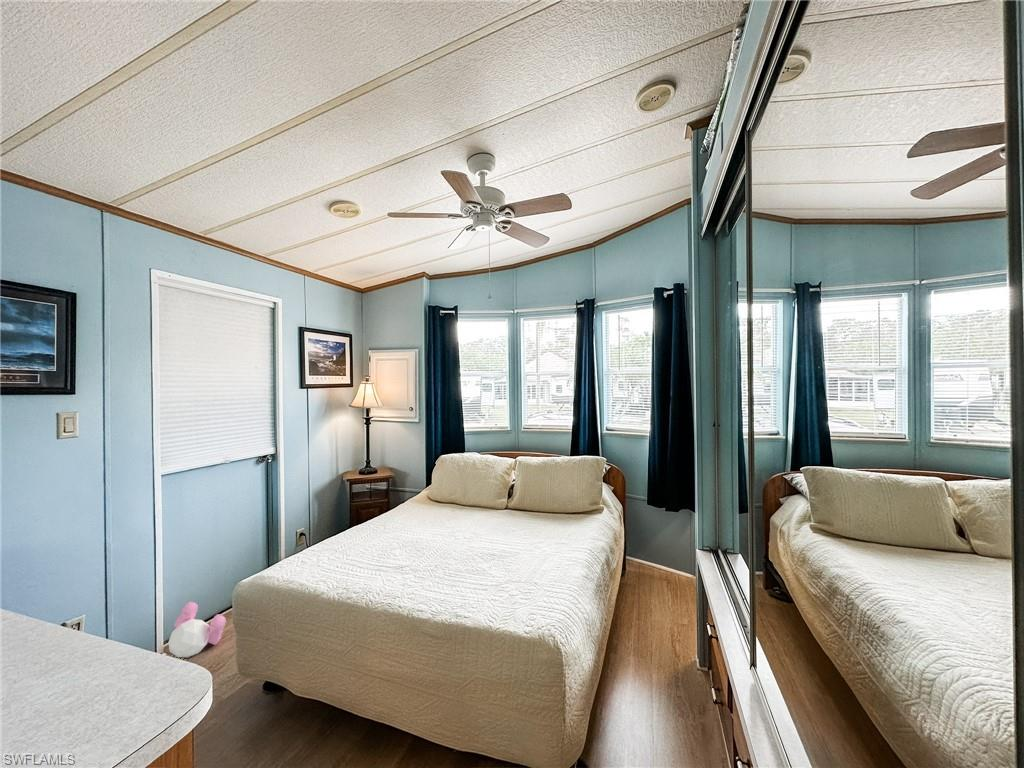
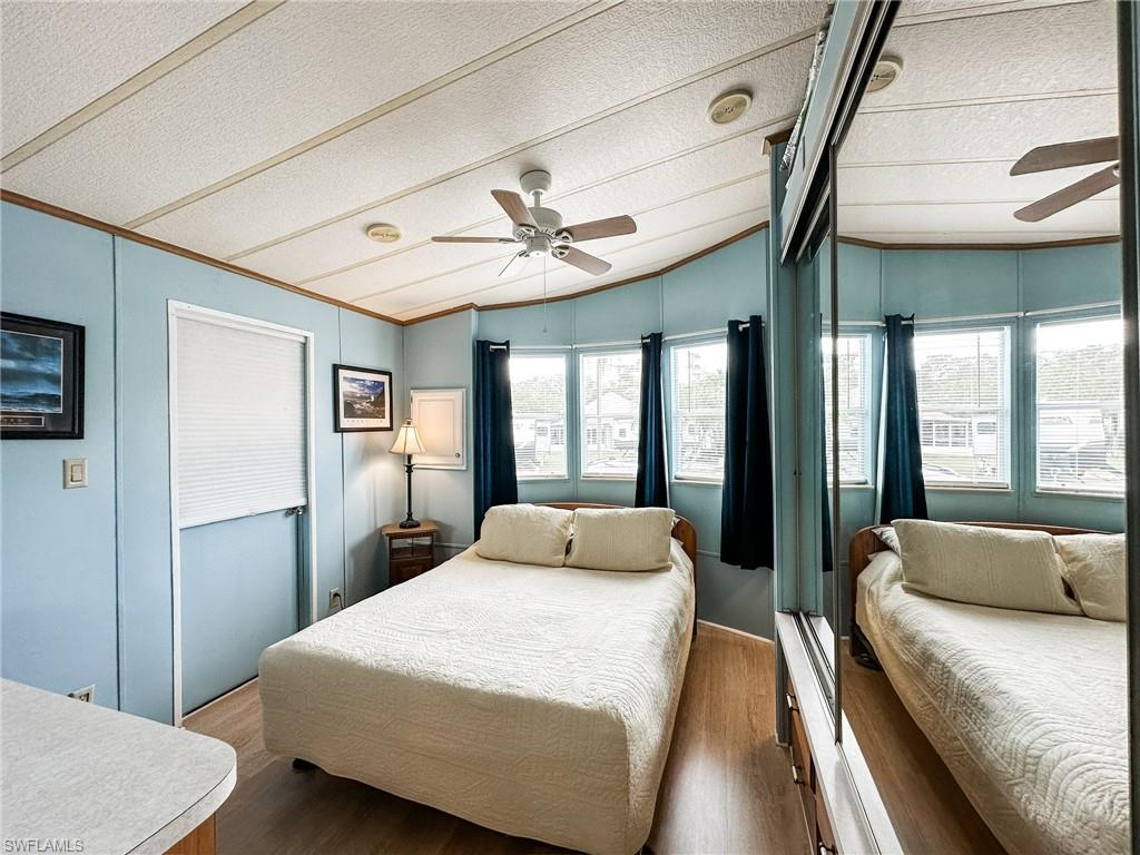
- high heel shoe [167,601,227,659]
